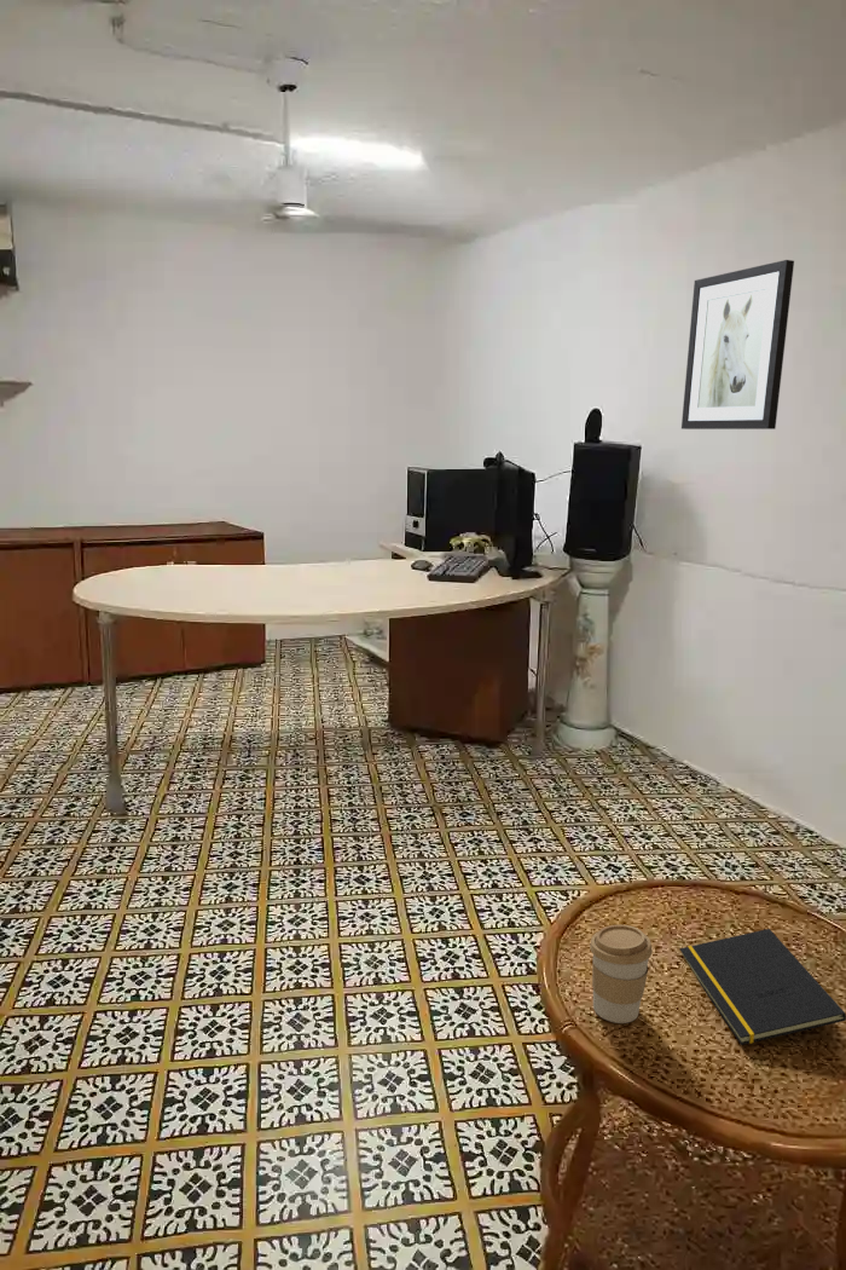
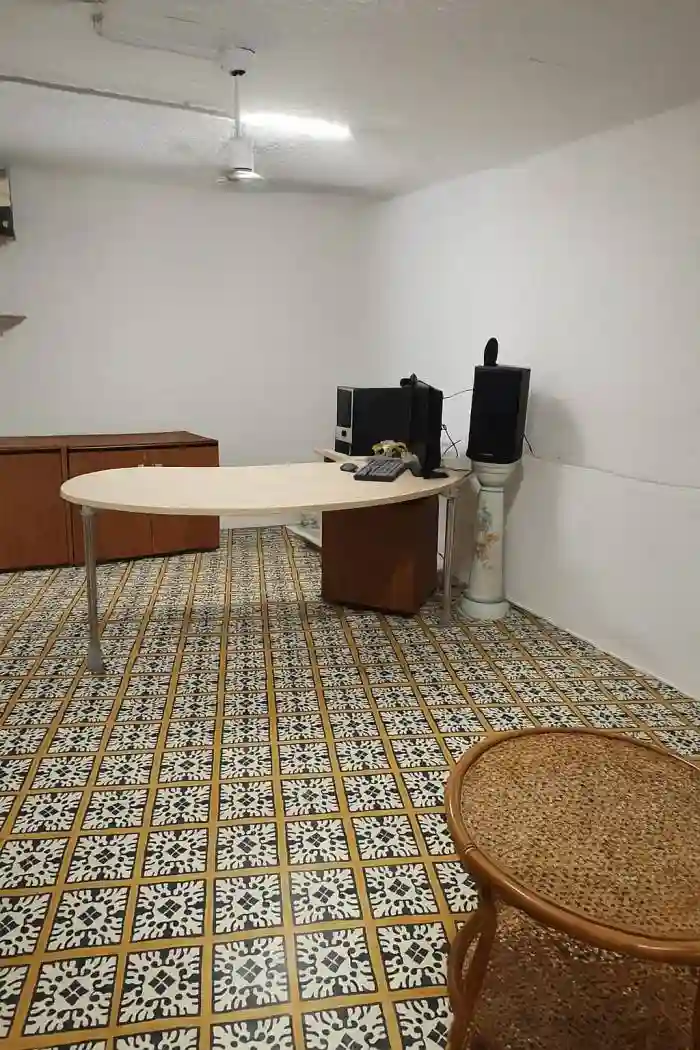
- wall art [680,259,795,431]
- coffee cup [589,924,654,1024]
- notepad [678,928,846,1046]
